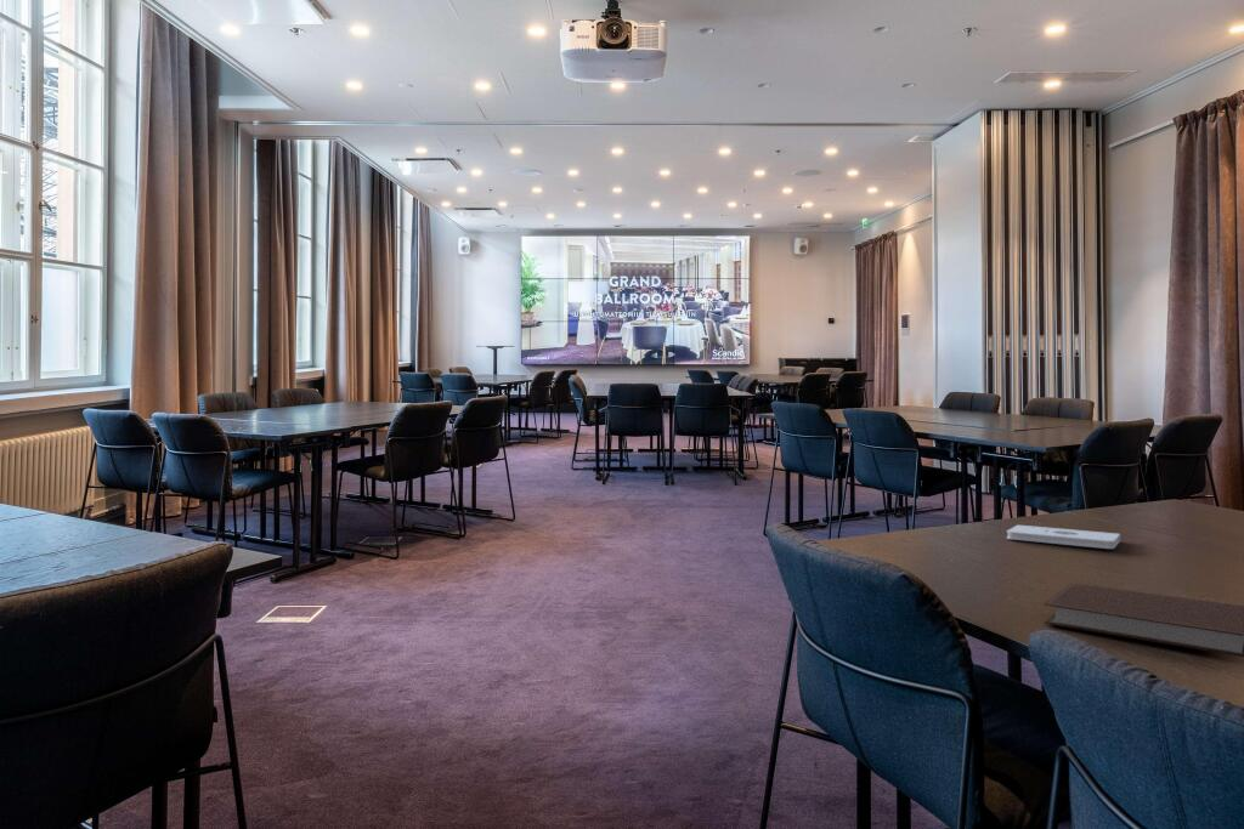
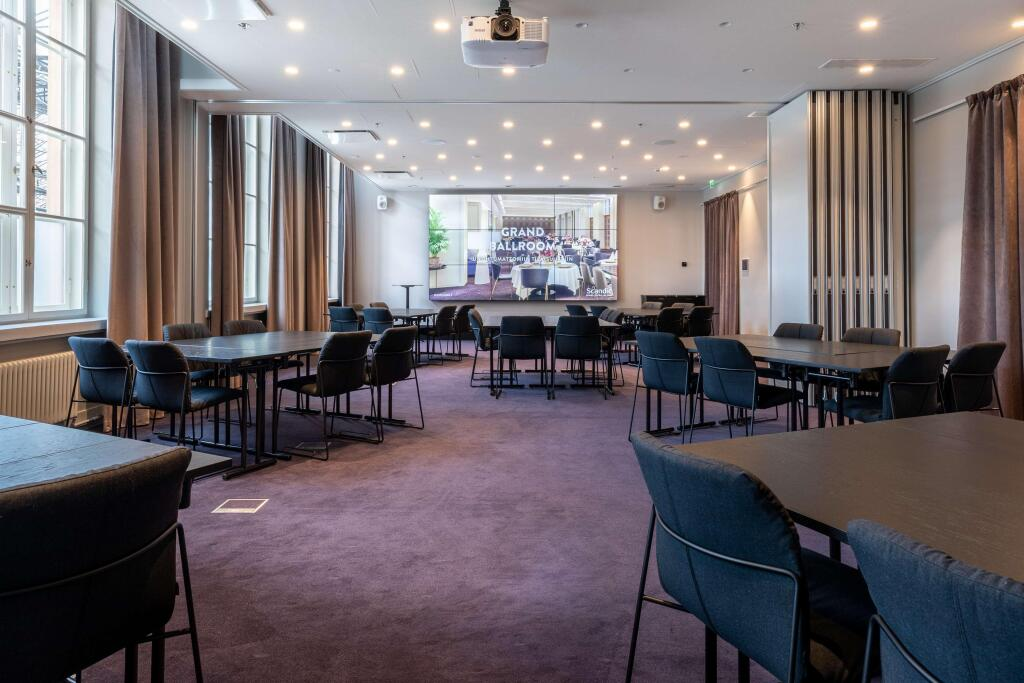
- notebook [1044,581,1244,658]
- notepad [1006,524,1121,550]
